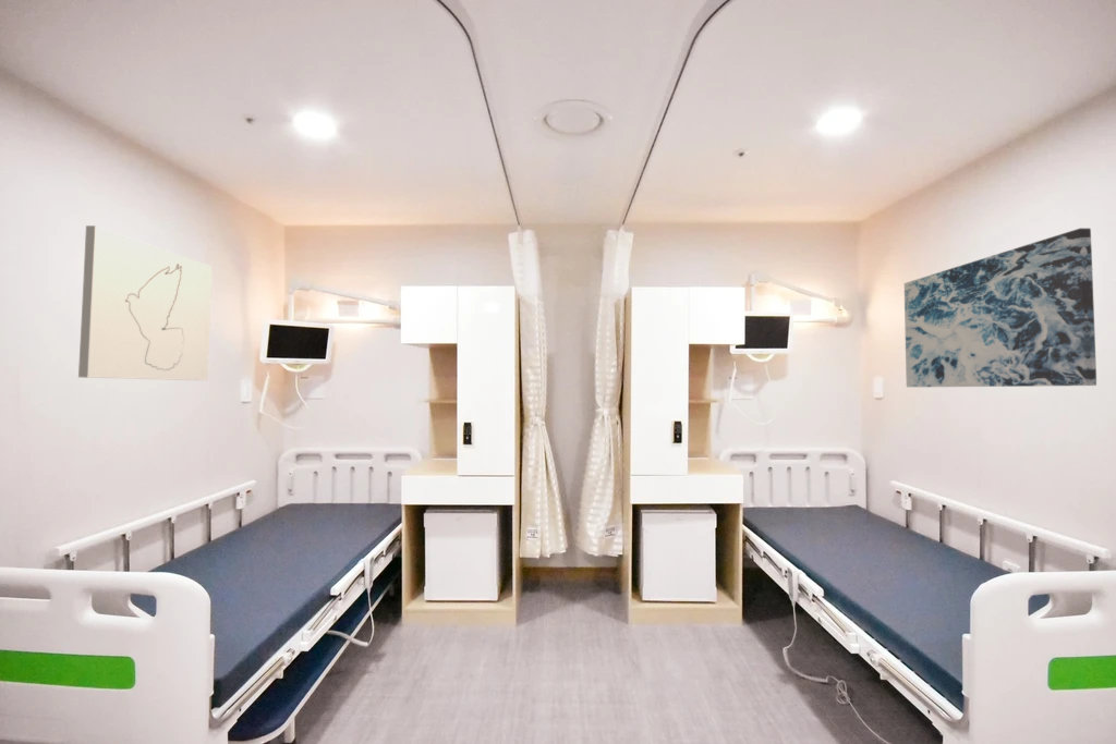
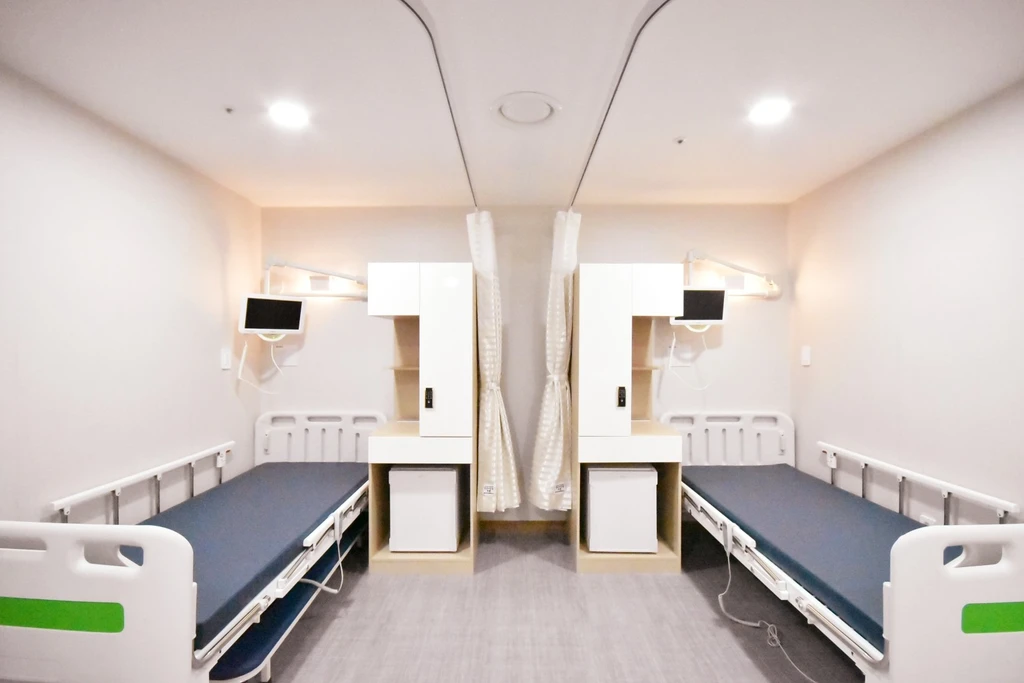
- wall art [903,228,1097,388]
- wall art [77,224,214,381]
